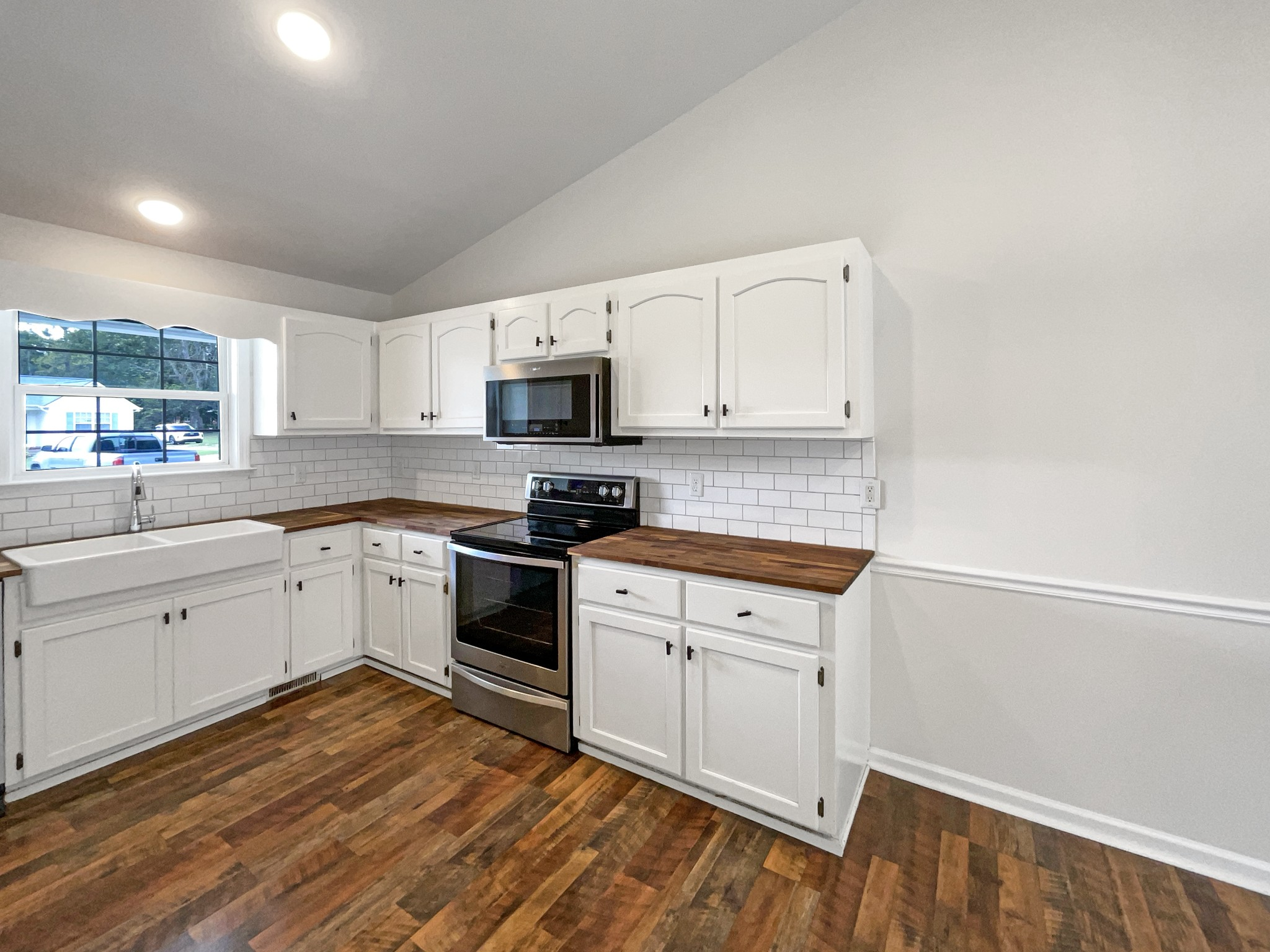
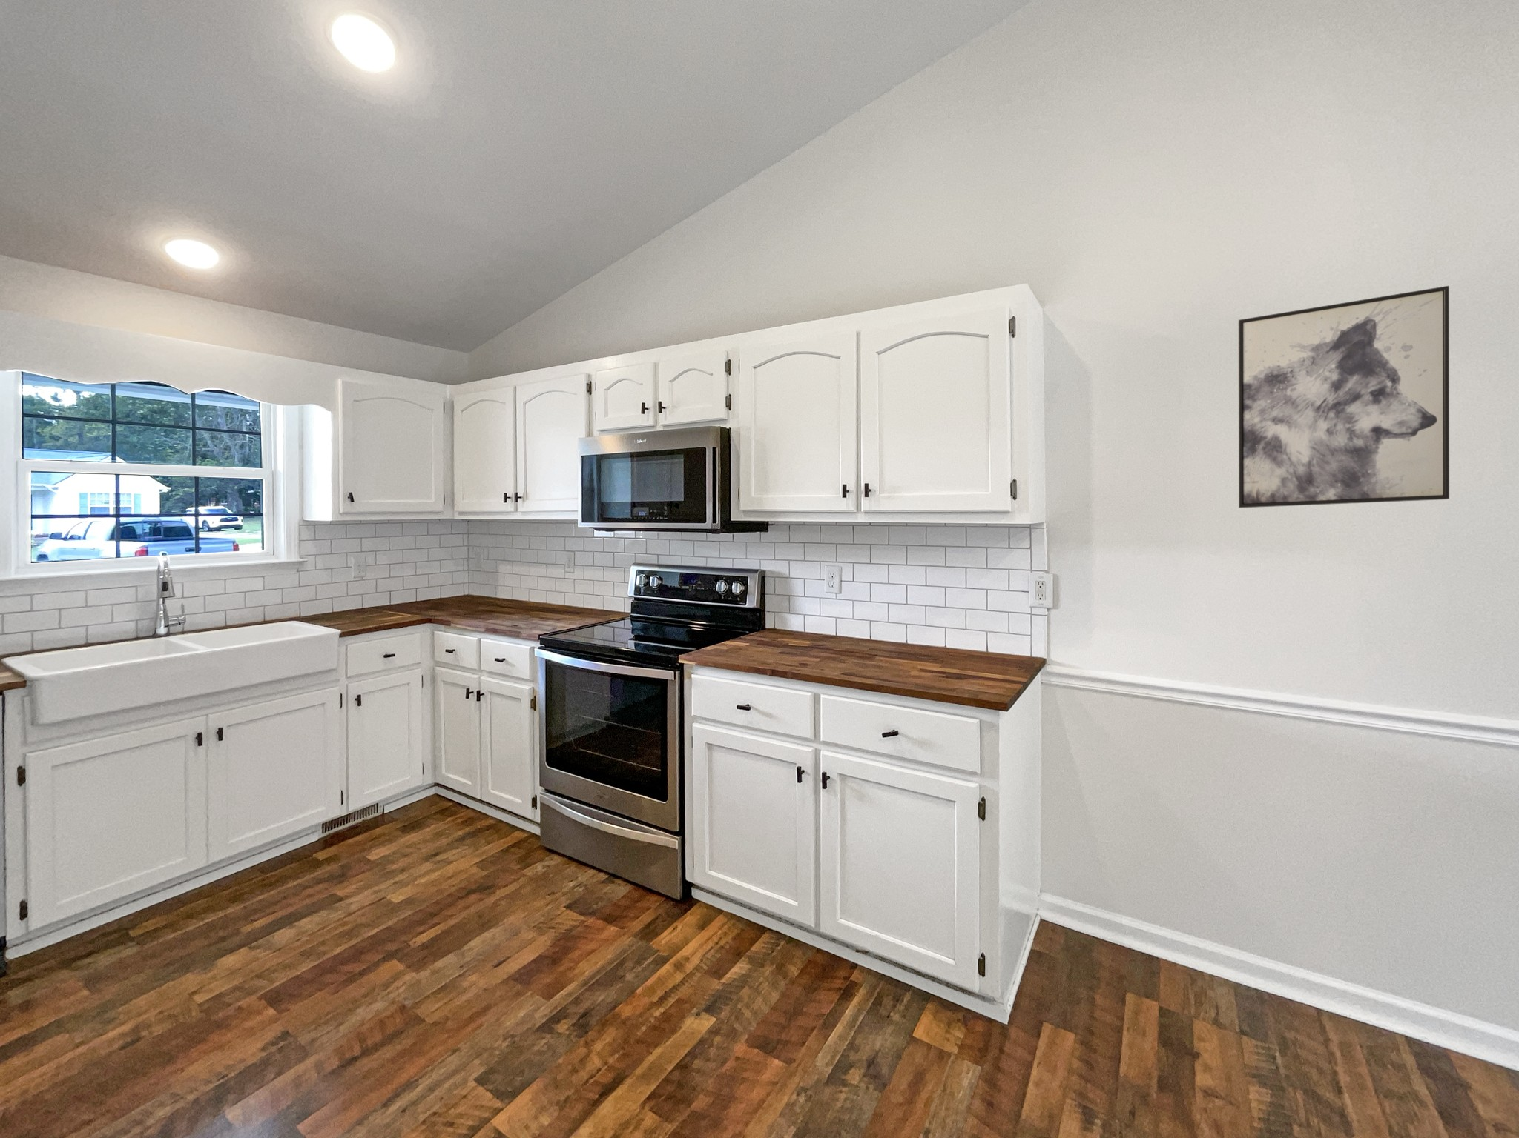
+ wall art [1238,286,1450,509]
